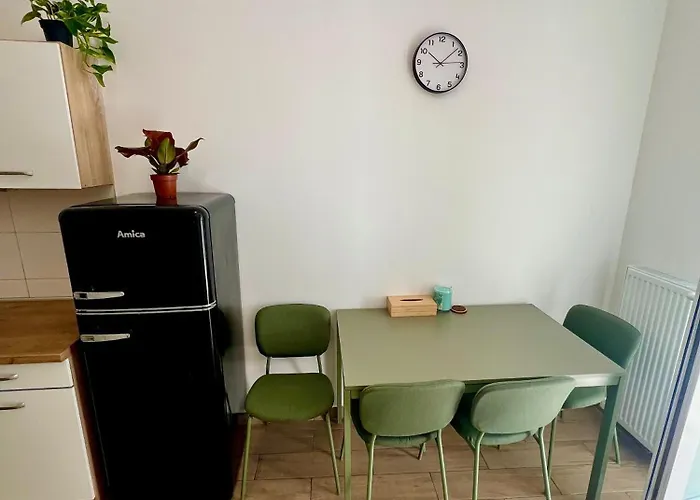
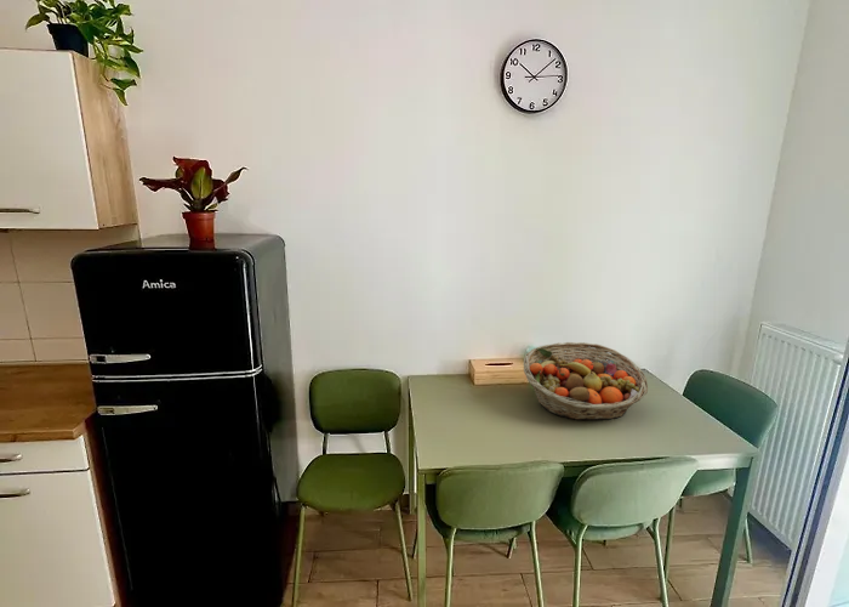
+ fruit basket [523,341,649,421]
